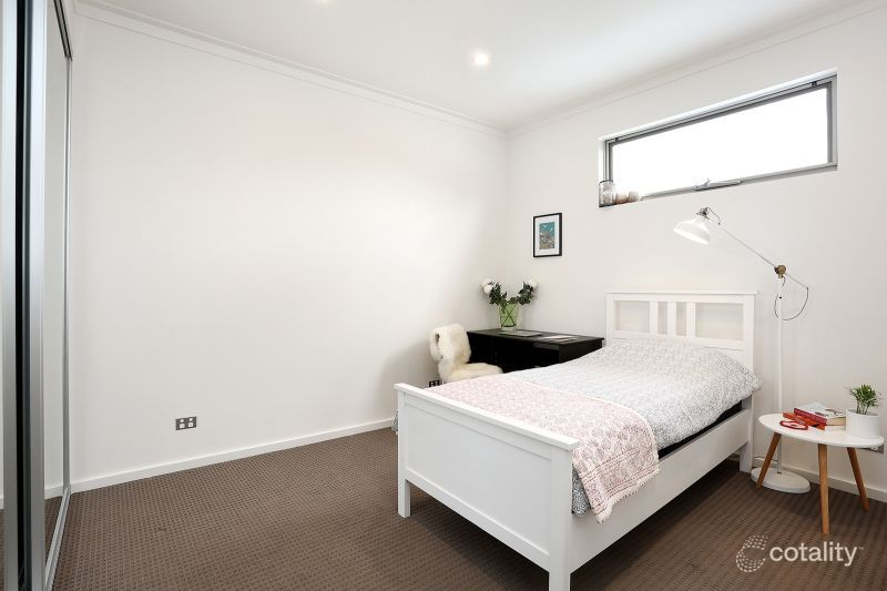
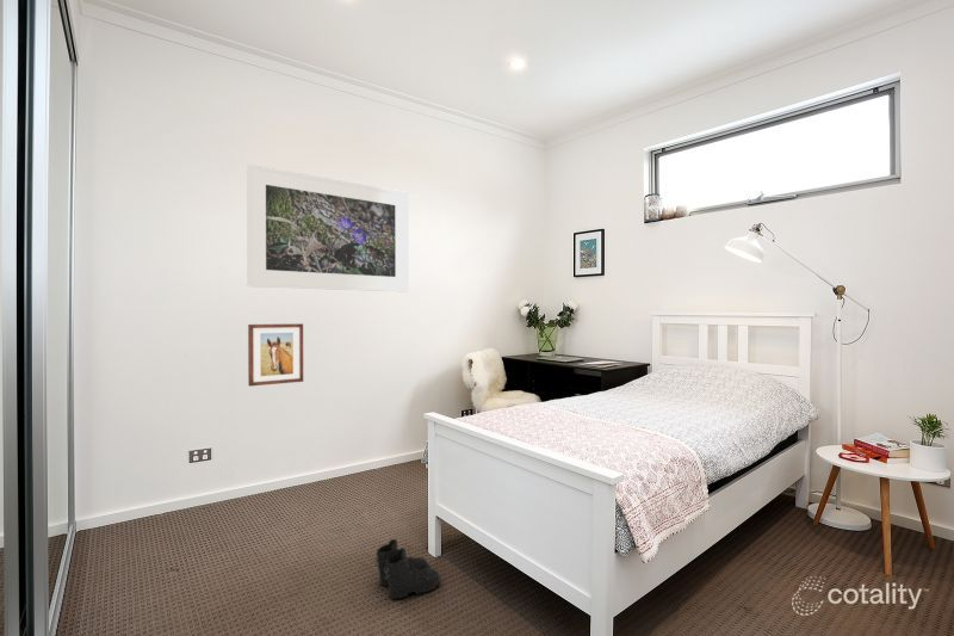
+ wall art [247,322,304,388]
+ boots [374,538,442,600]
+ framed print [244,162,410,294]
